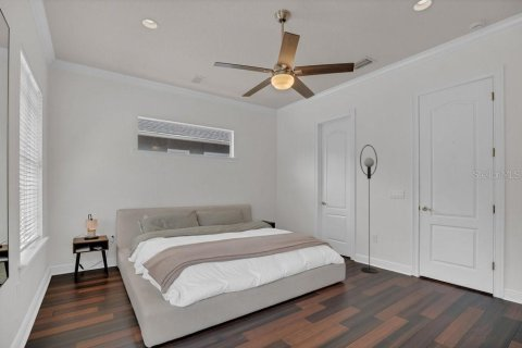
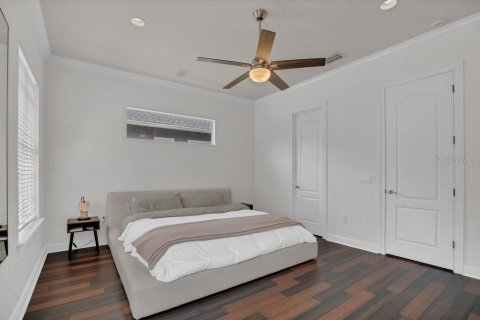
- floor lamp [359,144,378,274]
